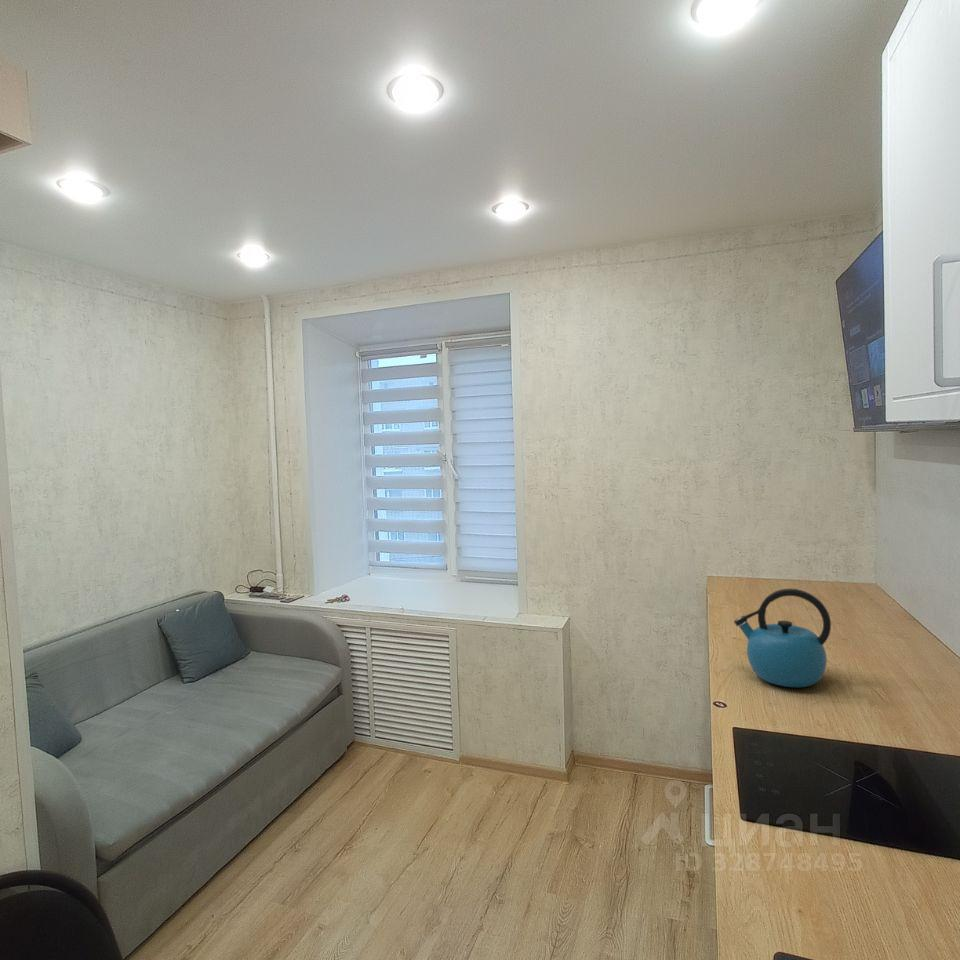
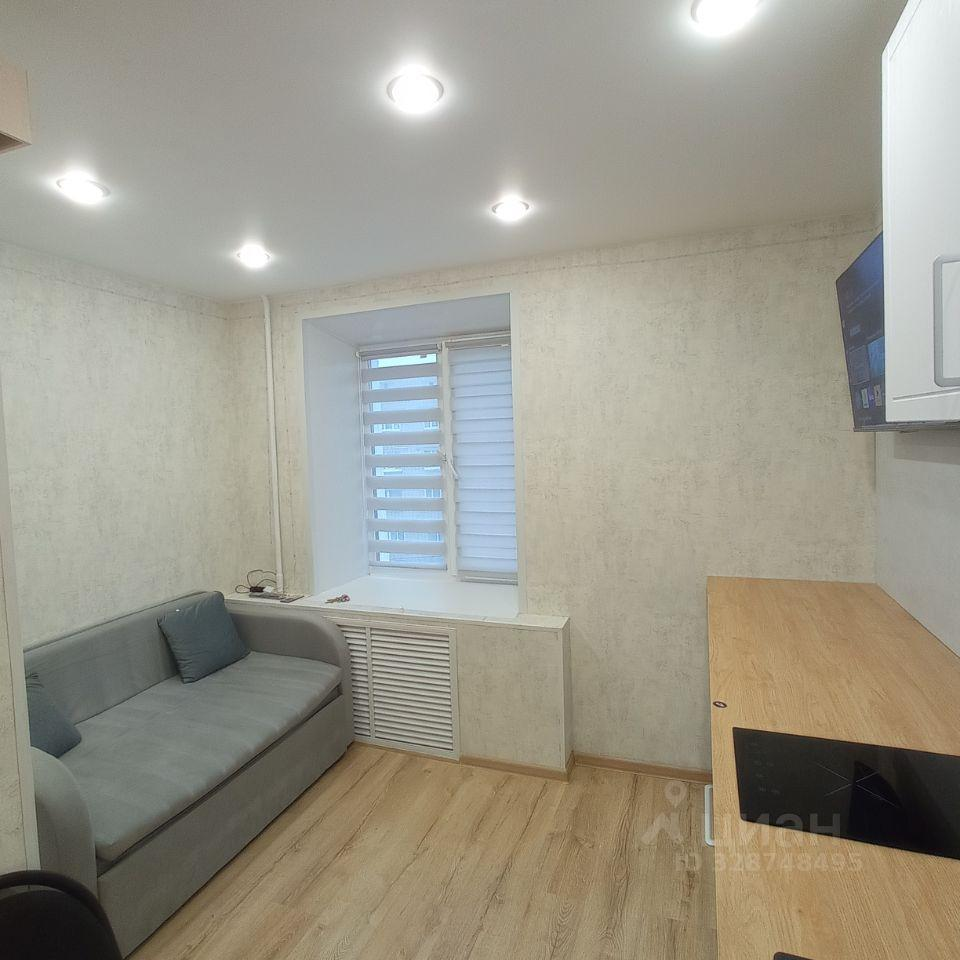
- kettle [733,588,832,688]
